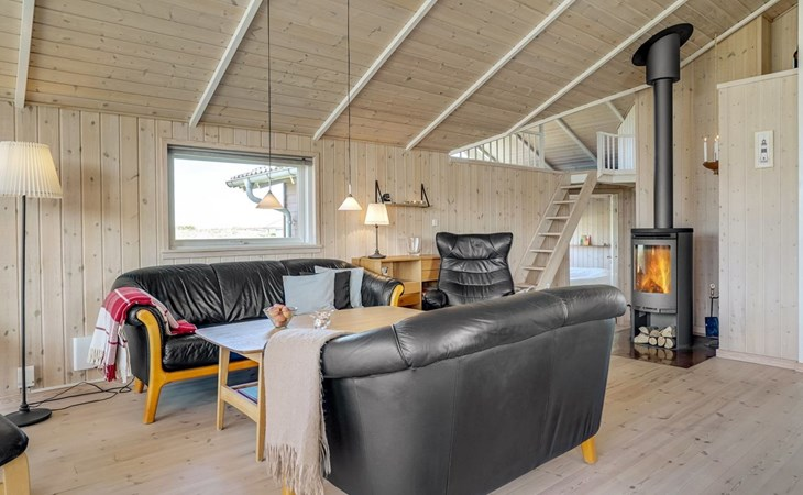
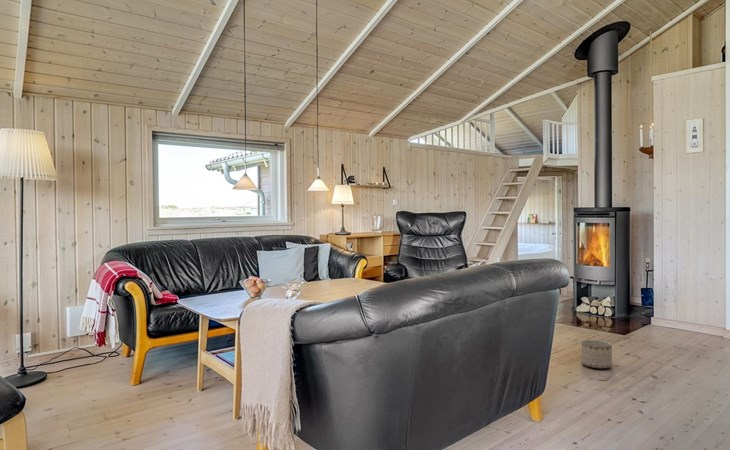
+ planter [580,339,613,369]
